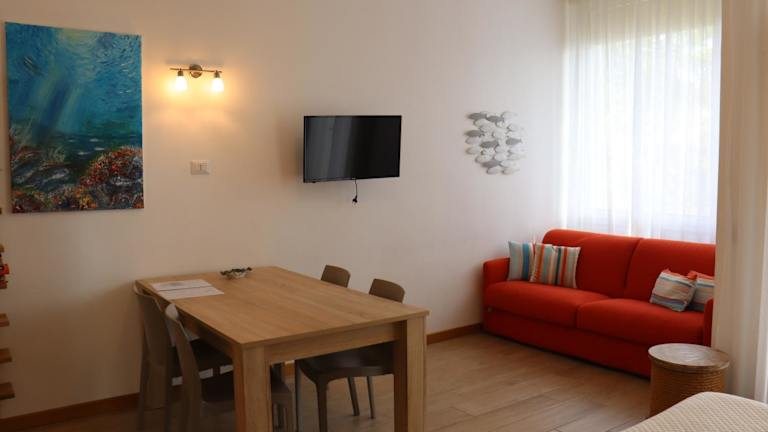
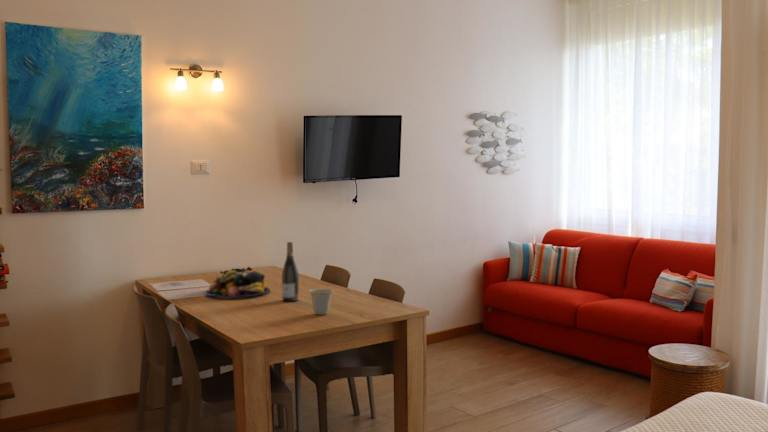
+ wine bottle [281,241,300,302]
+ cup [308,288,335,316]
+ fruit bowl [204,269,271,299]
